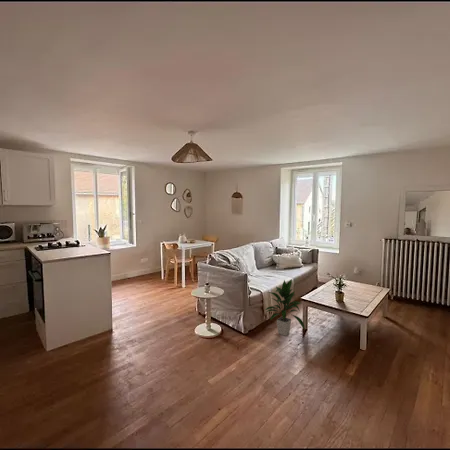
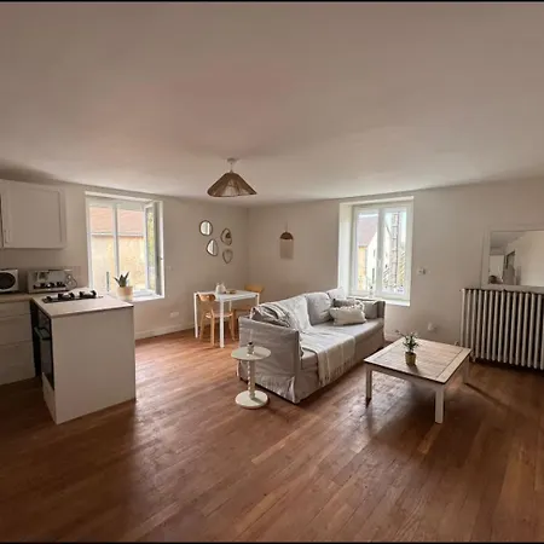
- indoor plant [264,278,306,337]
